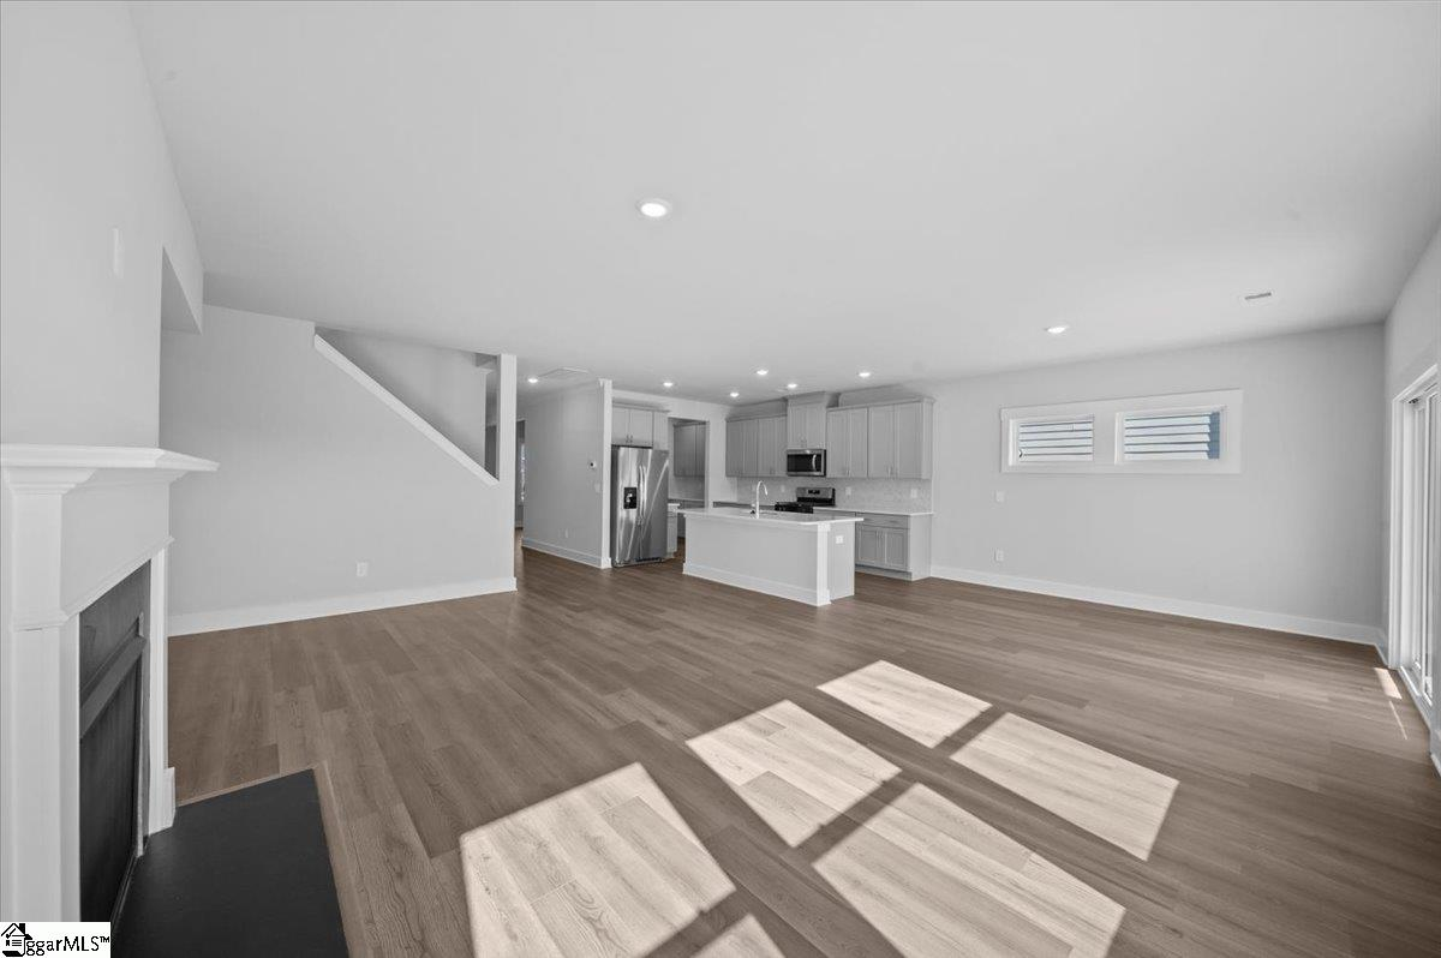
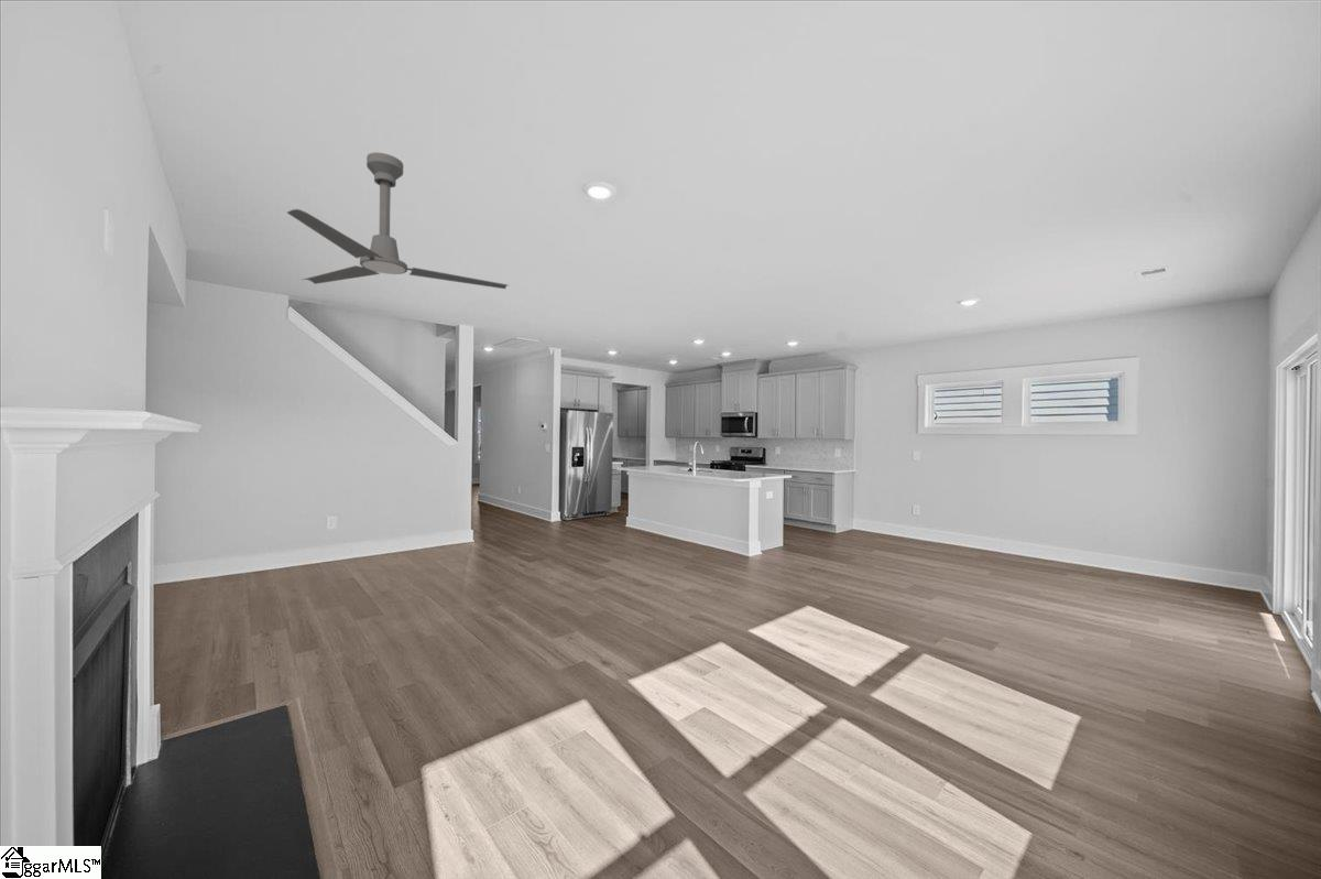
+ ceiling fan [286,152,510,290]
